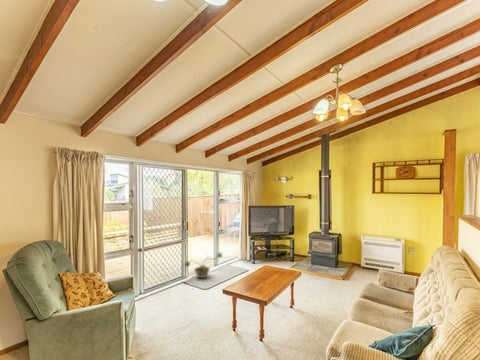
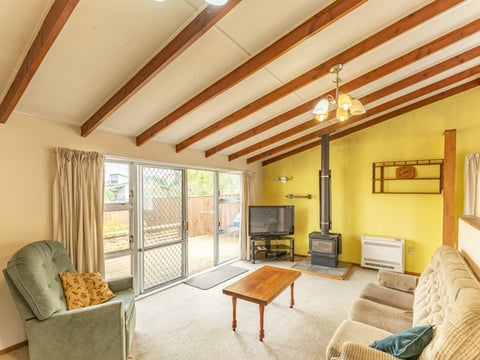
- decorative plant [183,251,224,279]
